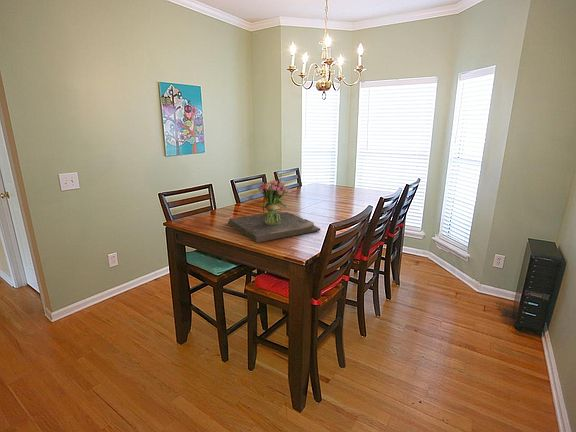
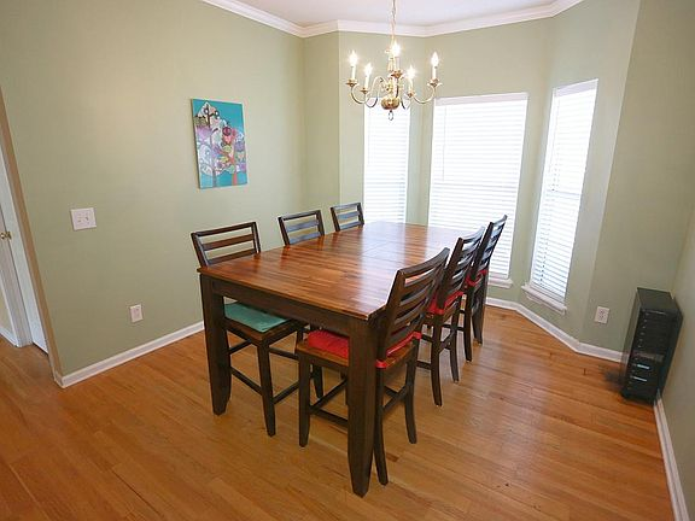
- flower arrangement [227,179,321,244]
